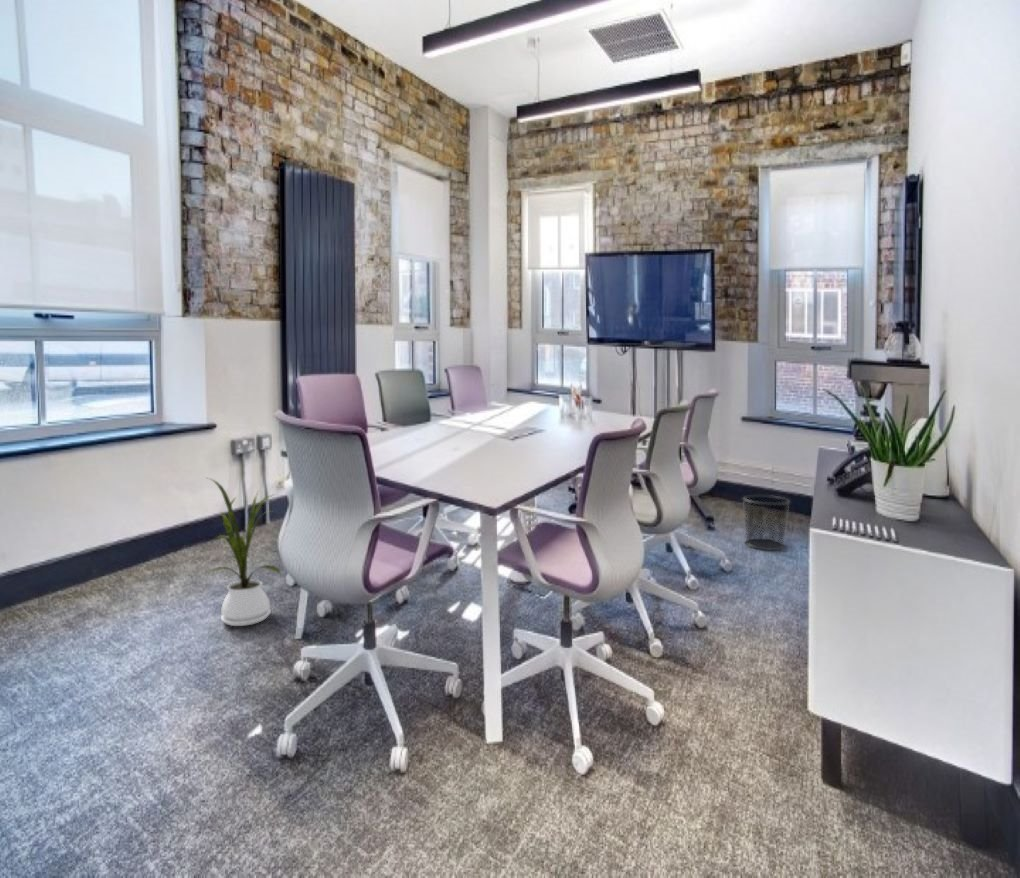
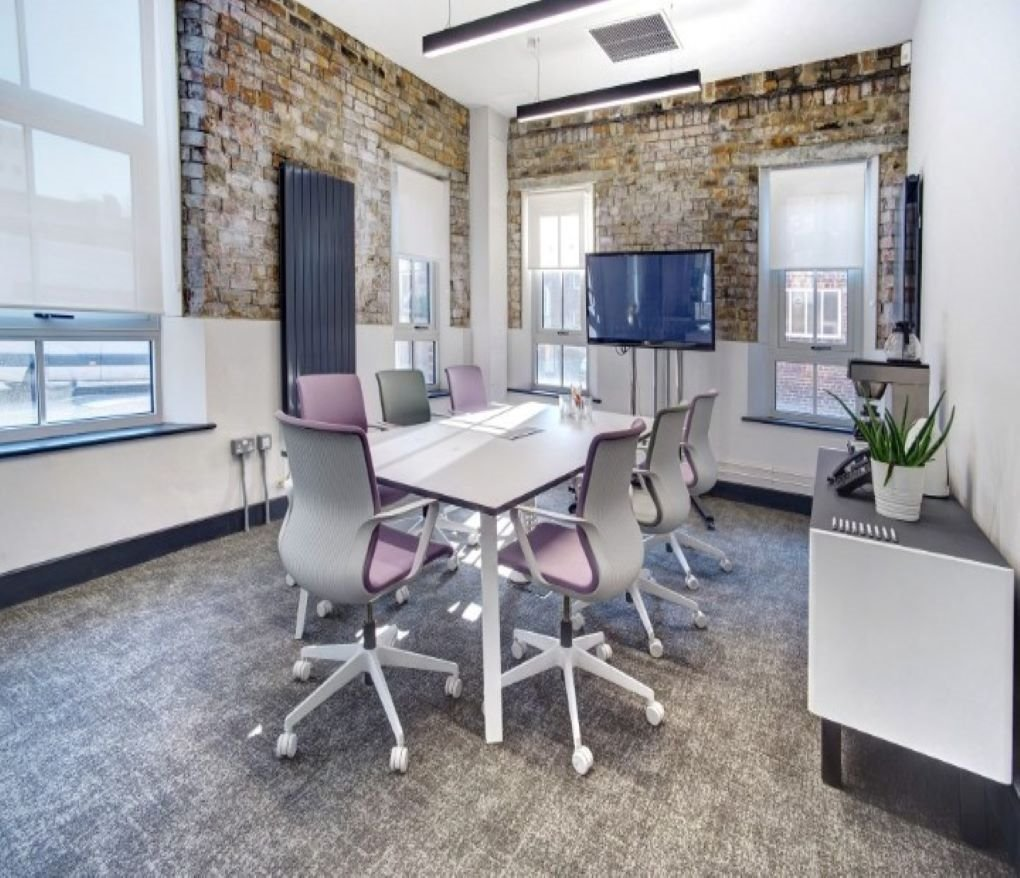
- house plant [204,476,282,627]
- waste bin [742,494,791,551]
